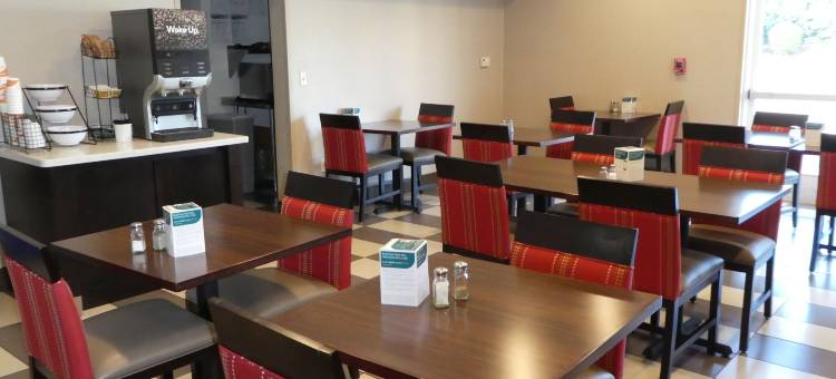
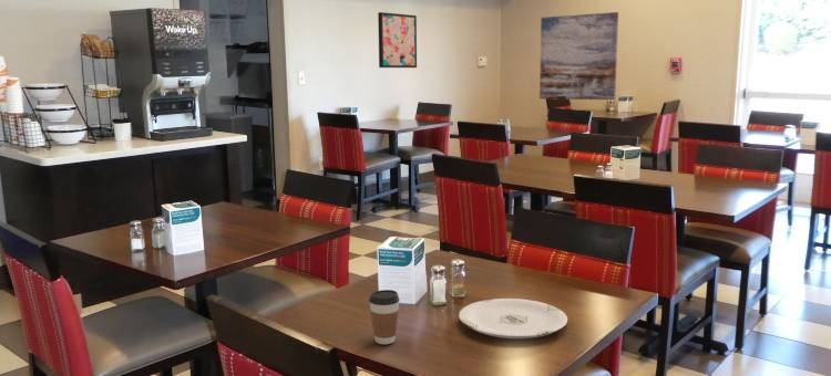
+ wall art [538,11,619,101]
+ coffee cup [368,289,401,345]
+ wall art [377,11,418,69]
+ plate [458,297,568,340]
